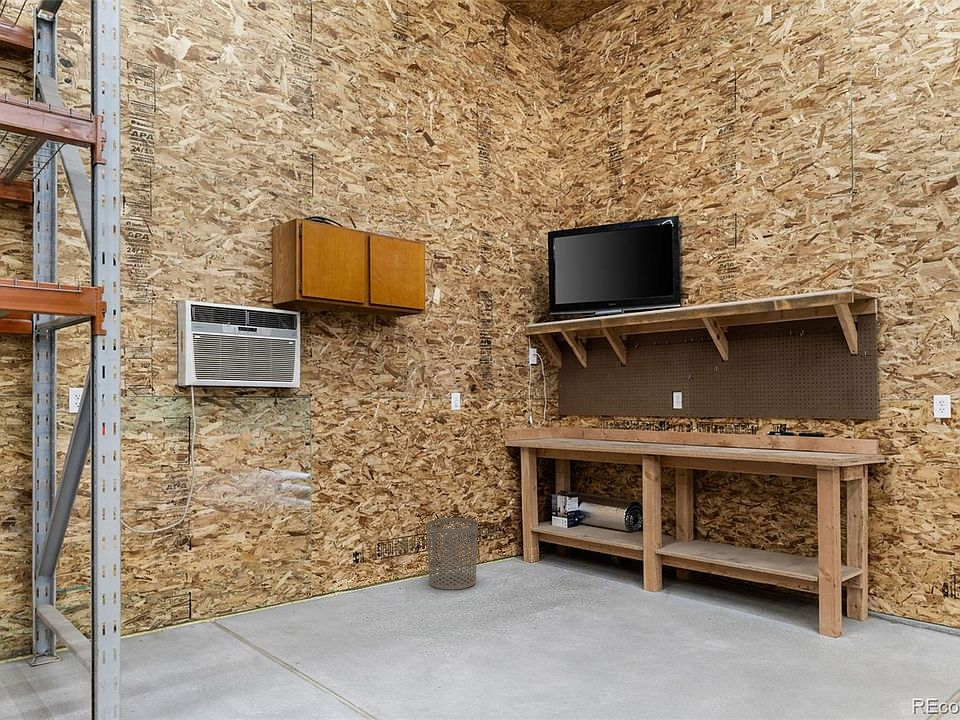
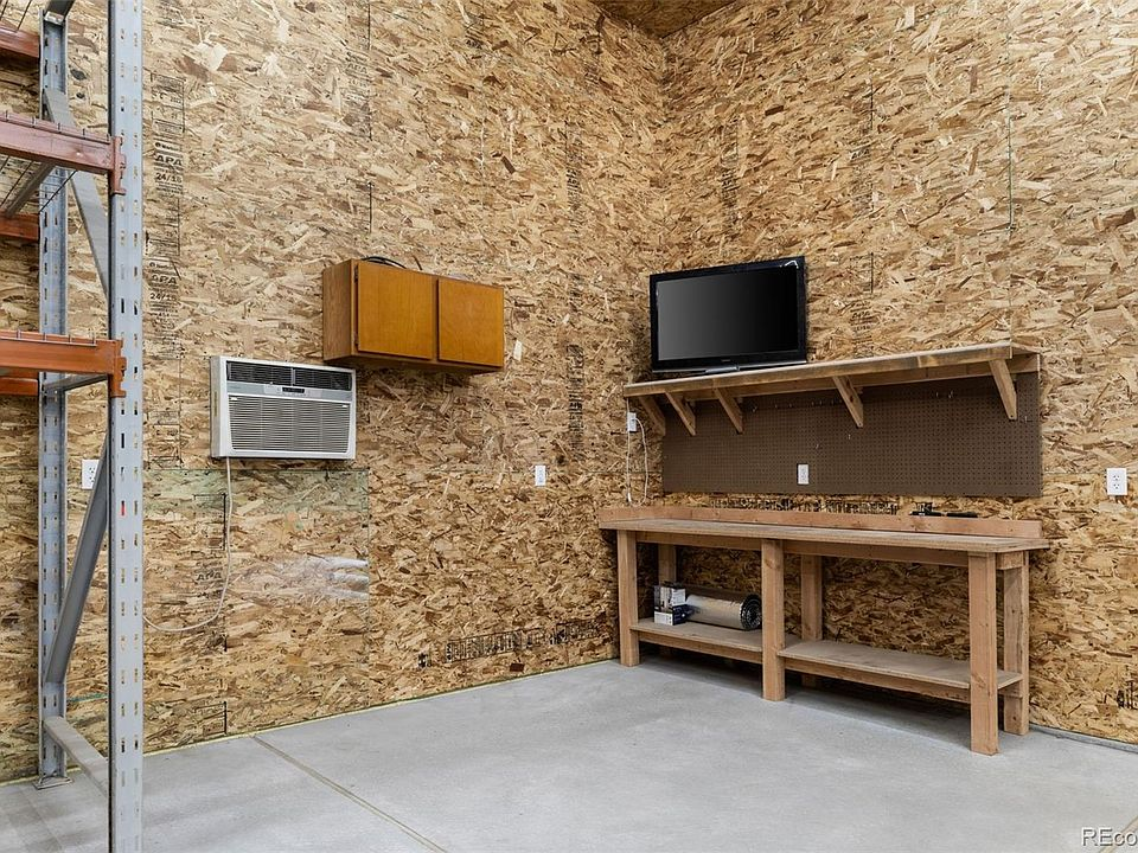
- waste bin [425,517,479,591]
